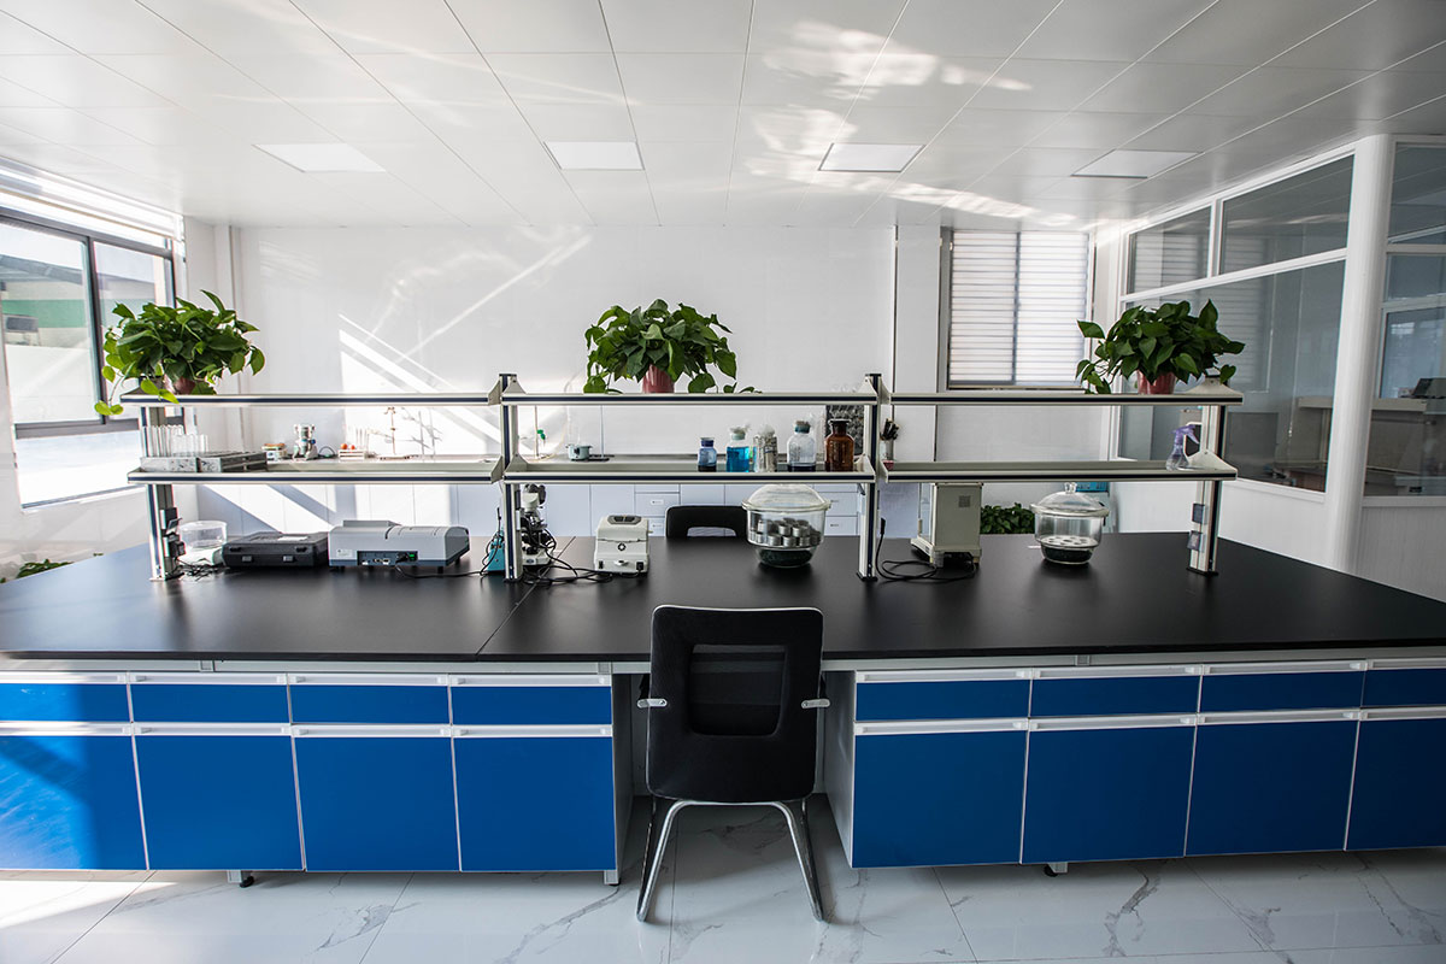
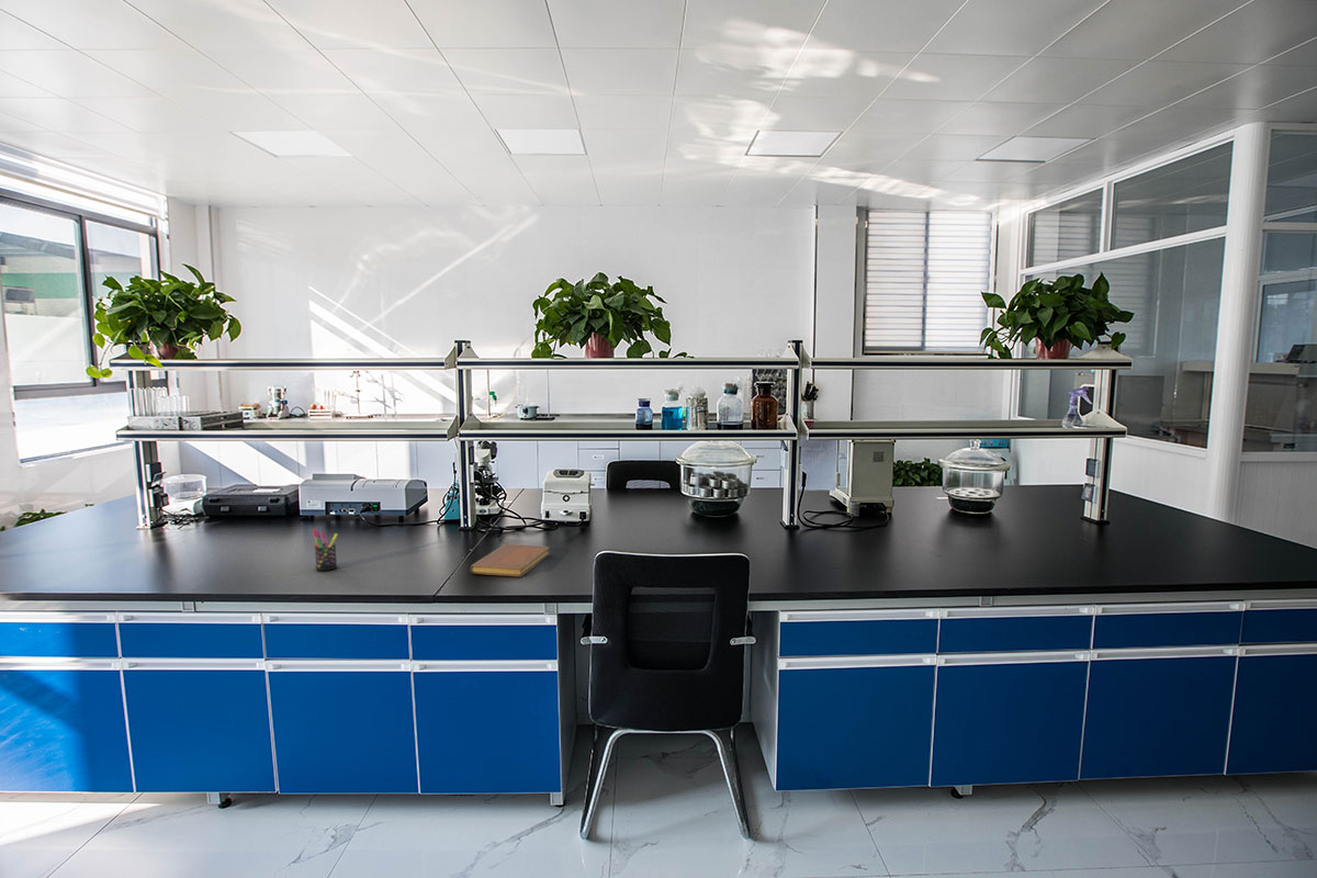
+ notebook [470,543,551,577]
+ pen holder [312,528,338,572]
